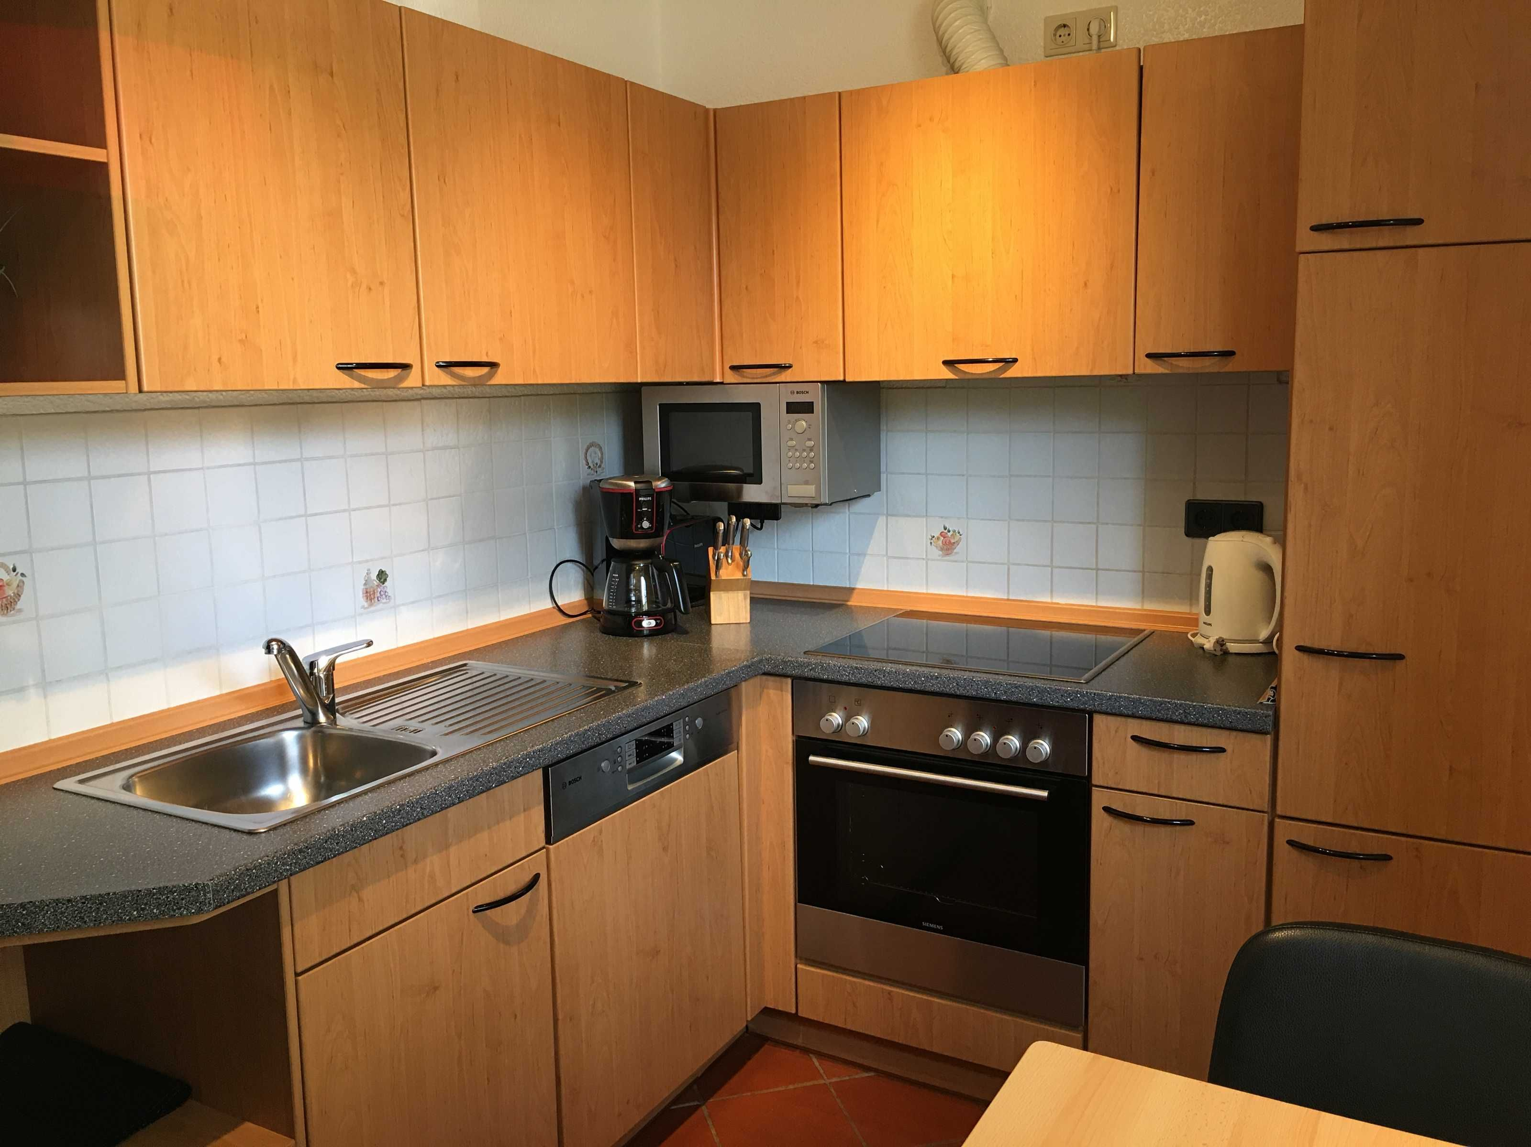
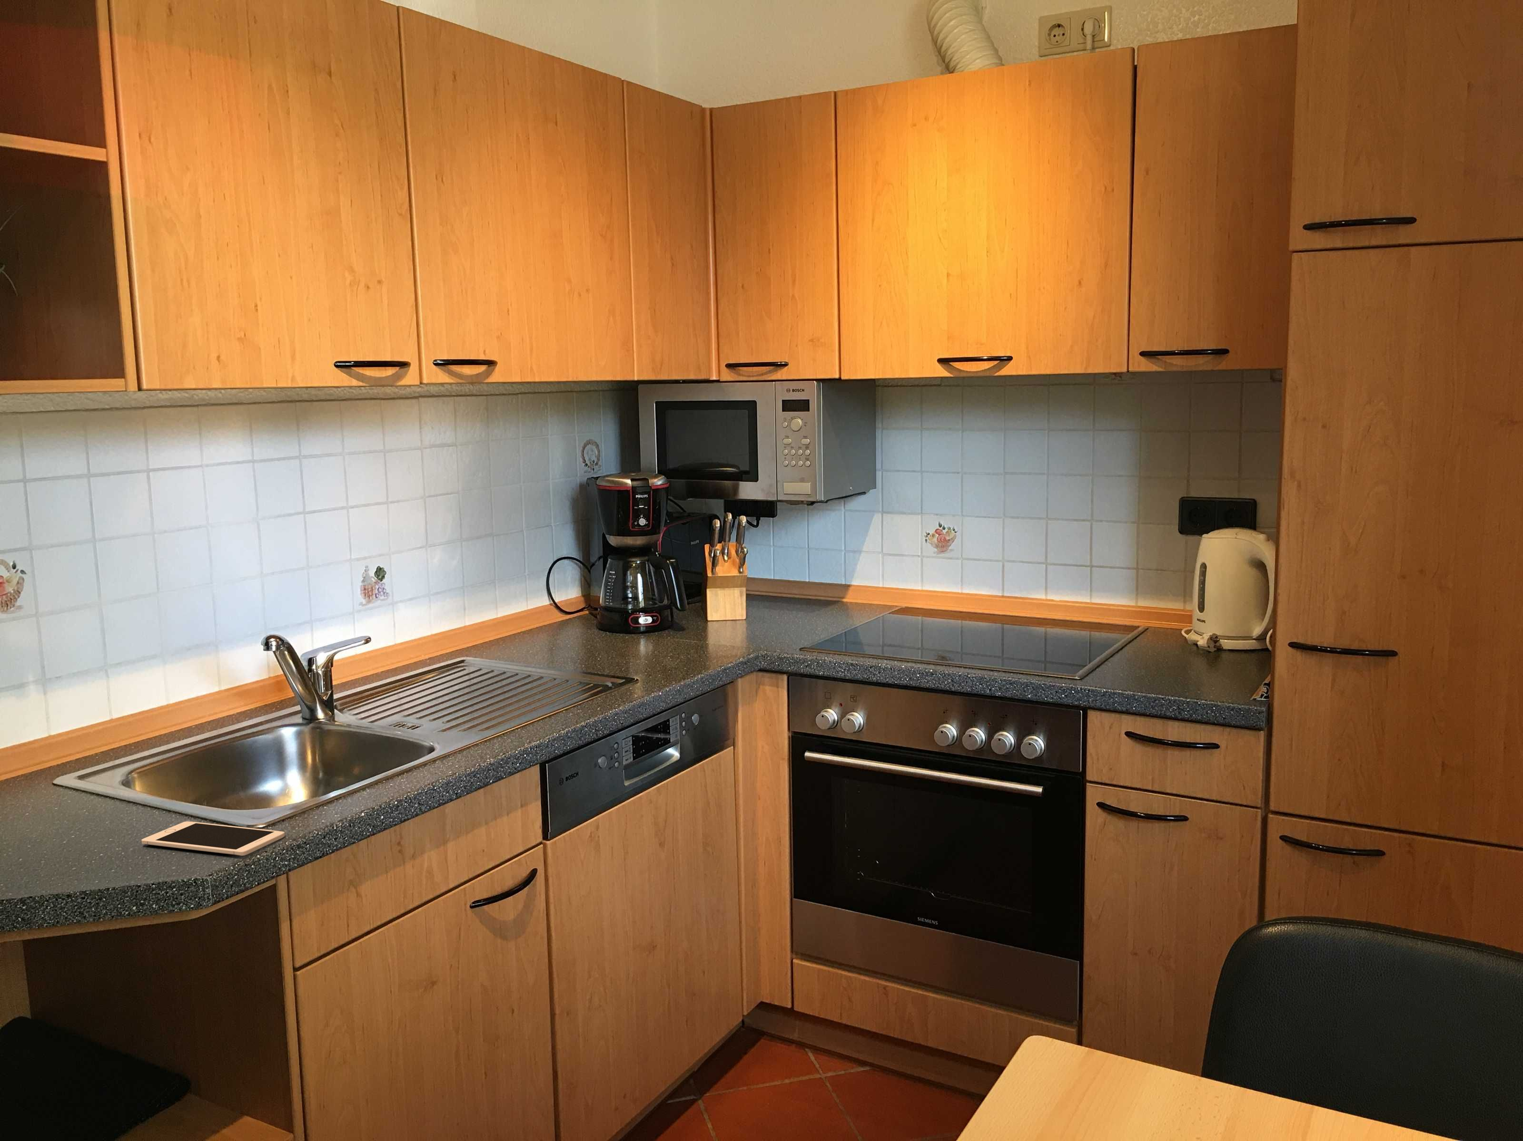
+ cell phone [140,821,285,856]
